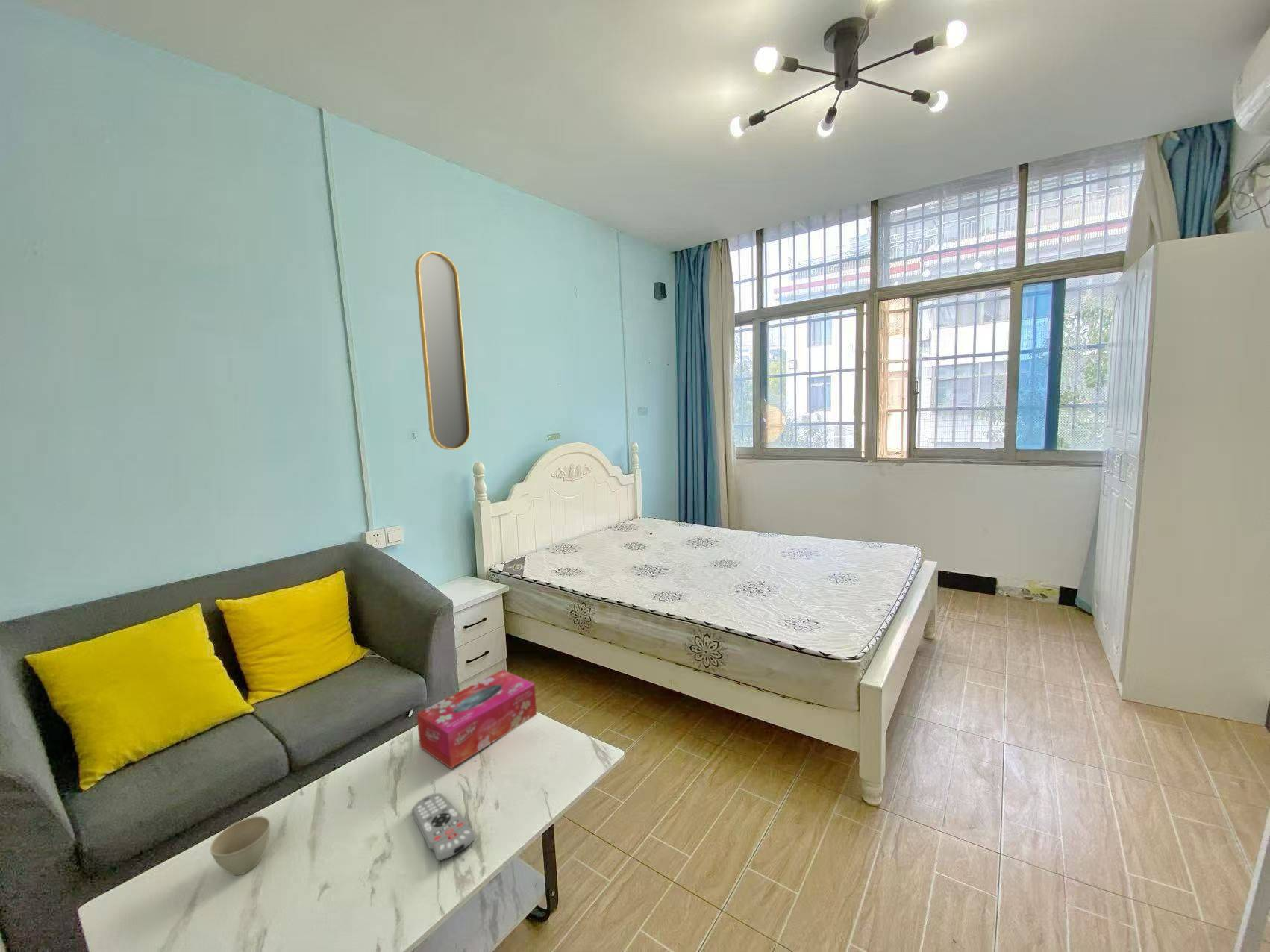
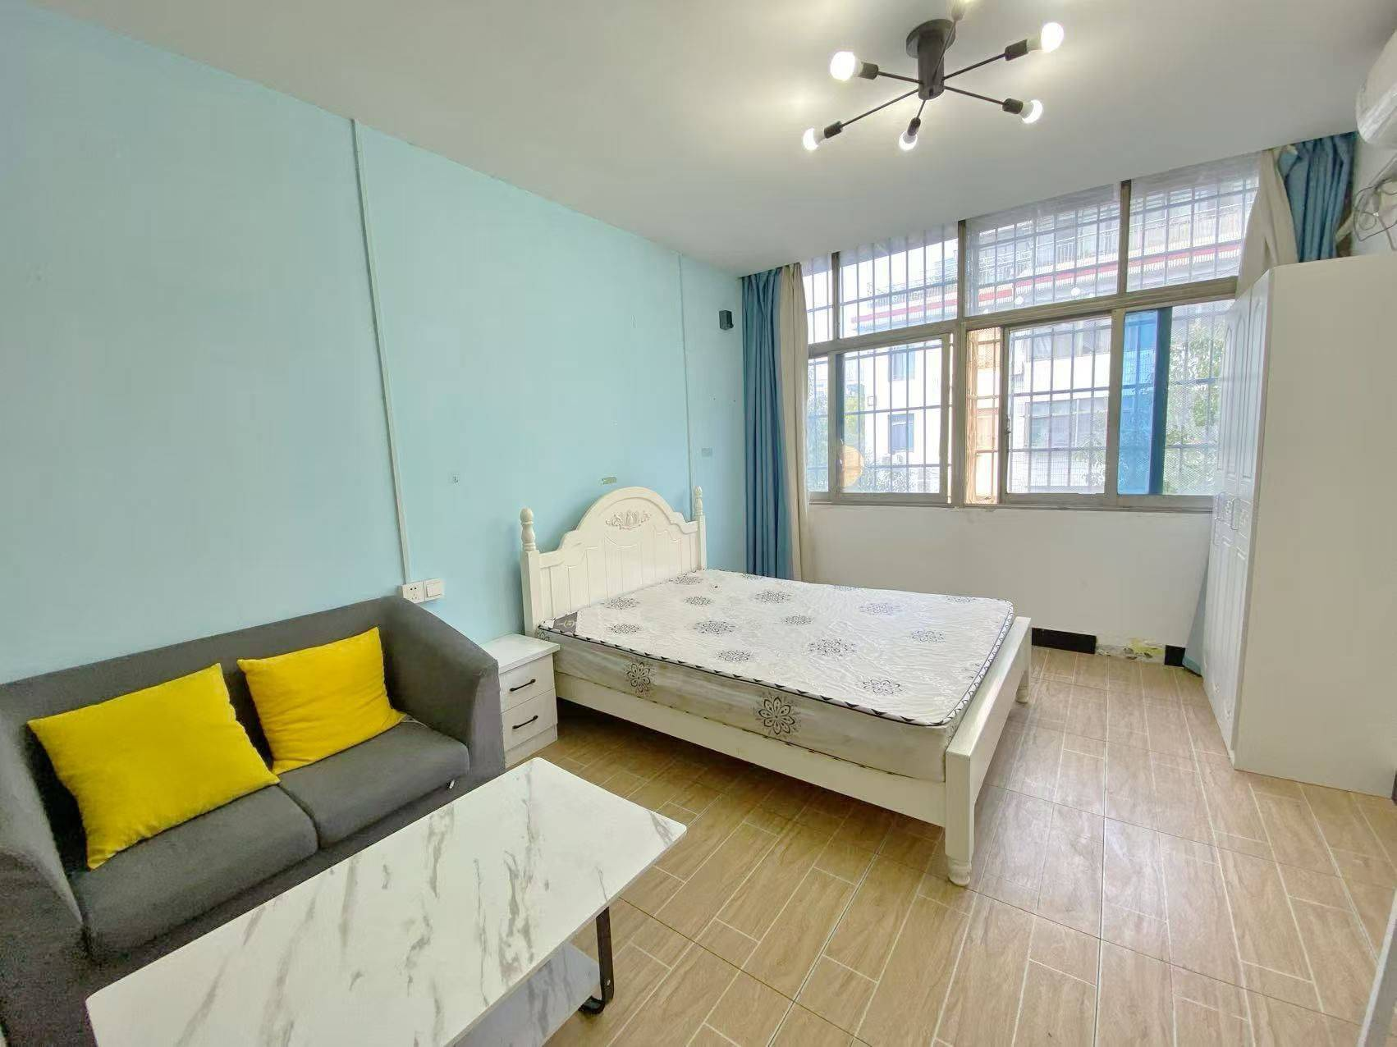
- tissue box [416,669,537,770]
- remote control [411,792,477,862]
- home mirror [414,251,471,451]
- flower pot [210,815,271,876]
